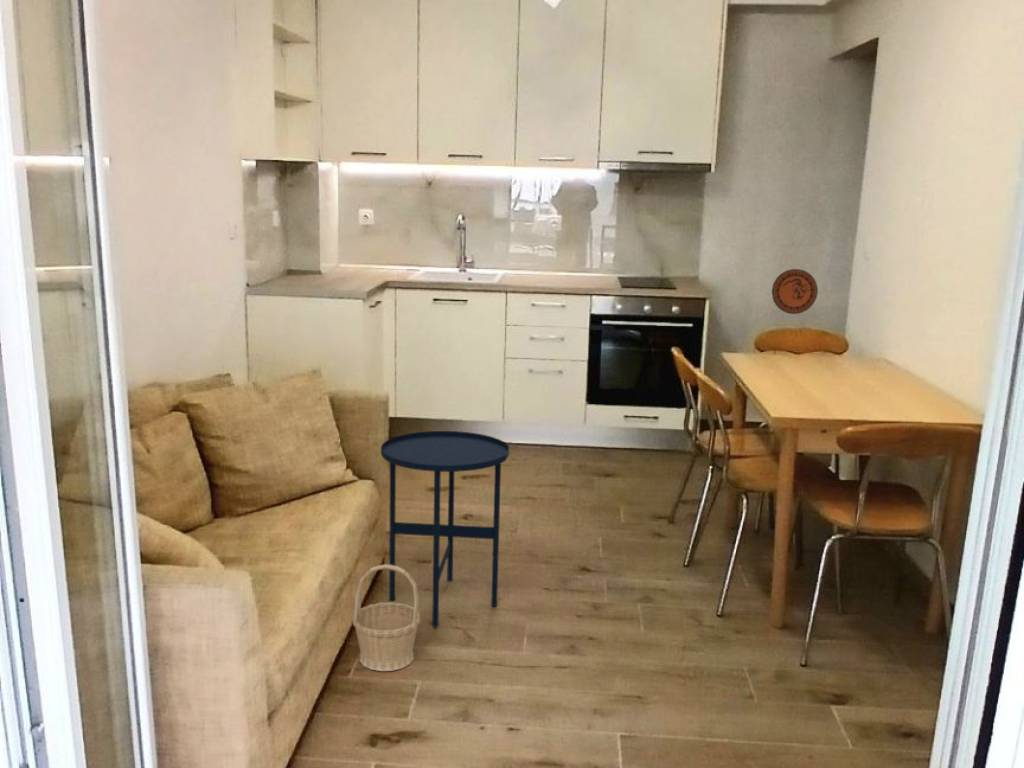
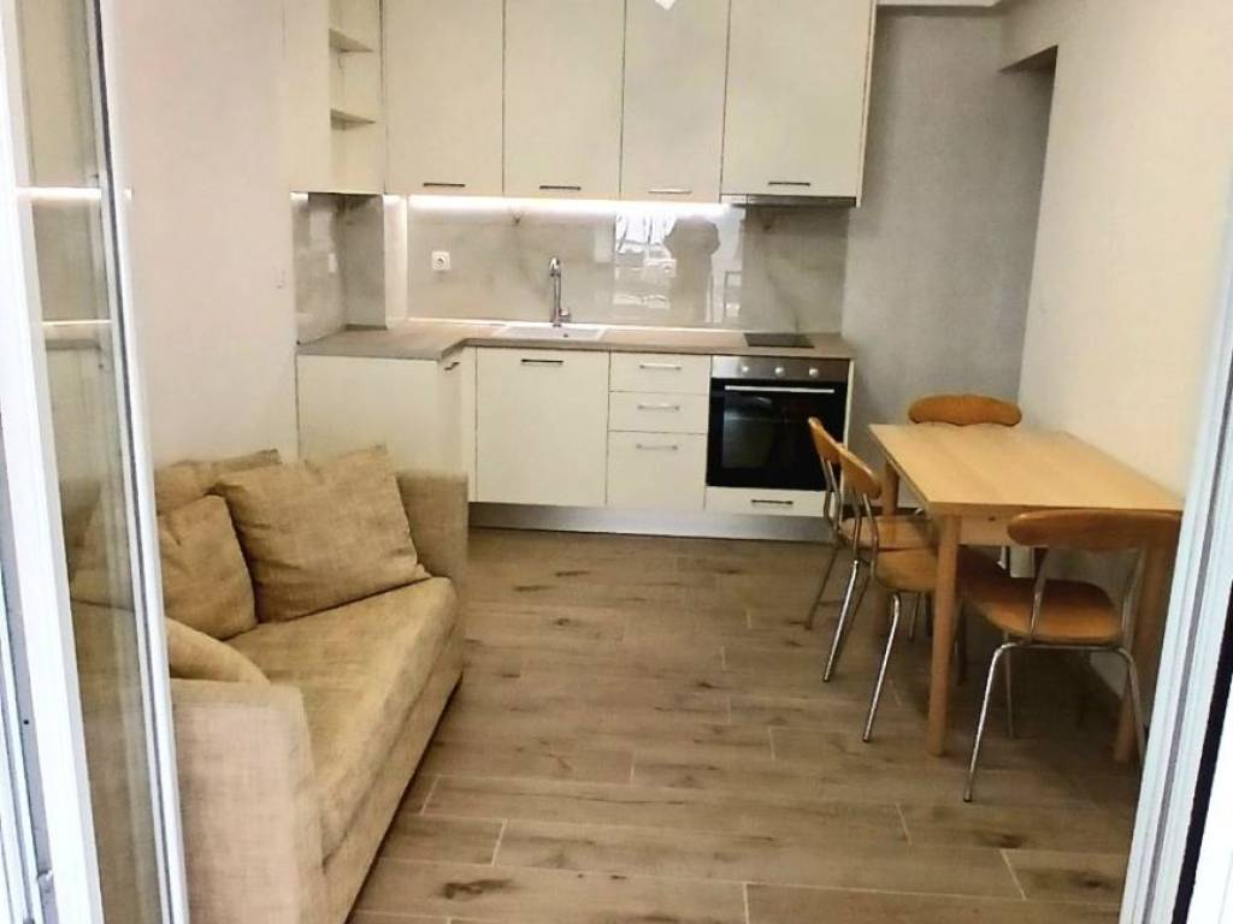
- side table [380,430,510,628]
- decorative plate [771,268,819,315]
- basket [352,563,422,672]
